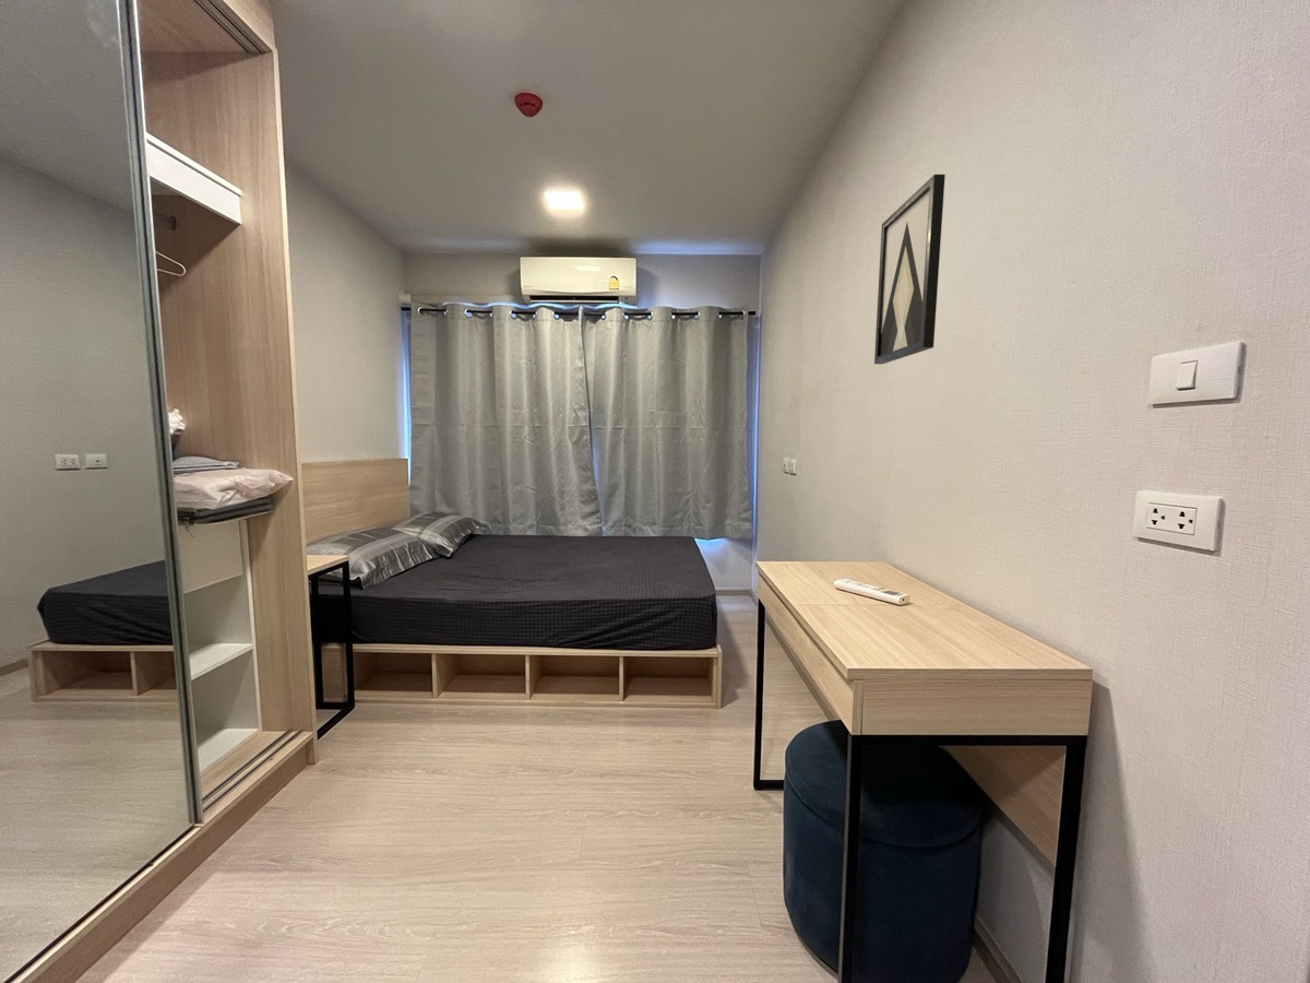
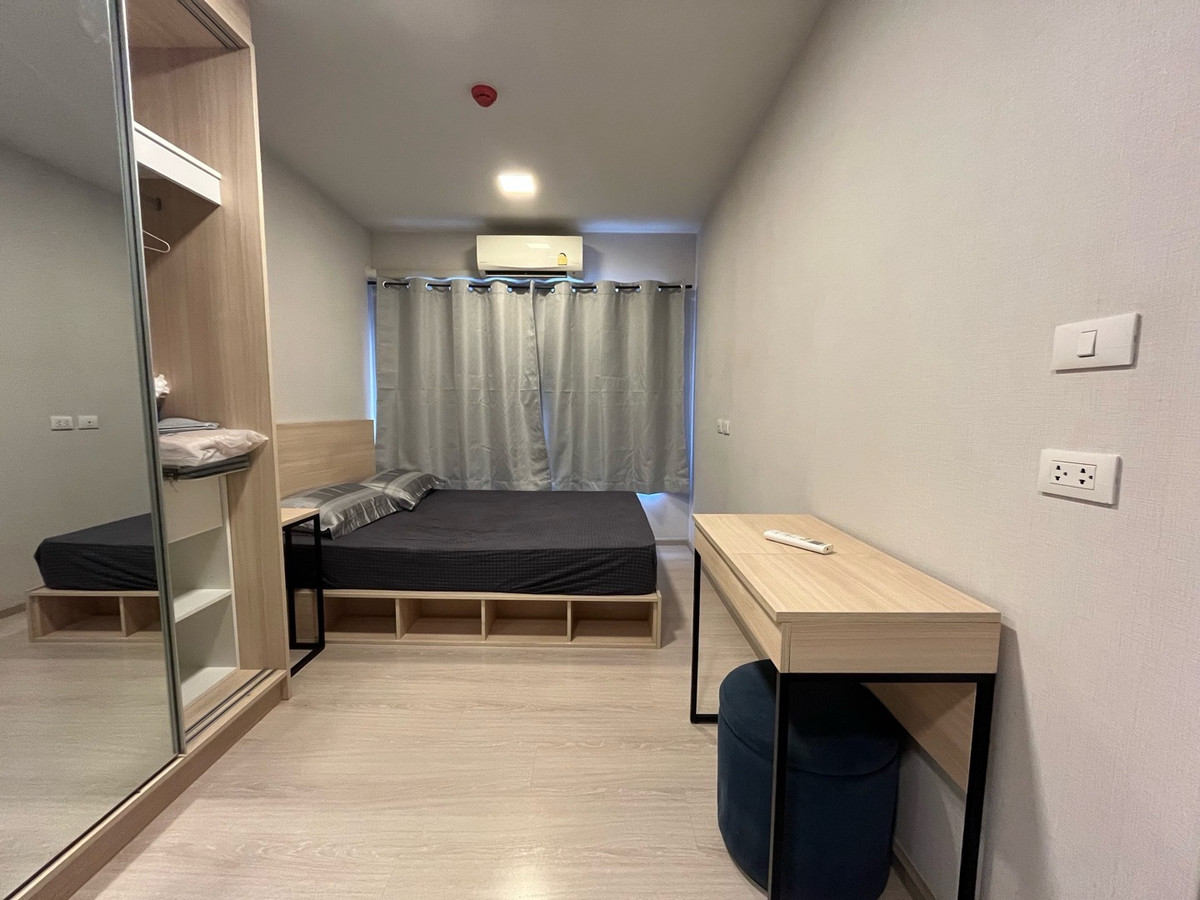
- wall art [873,174,946,365]
